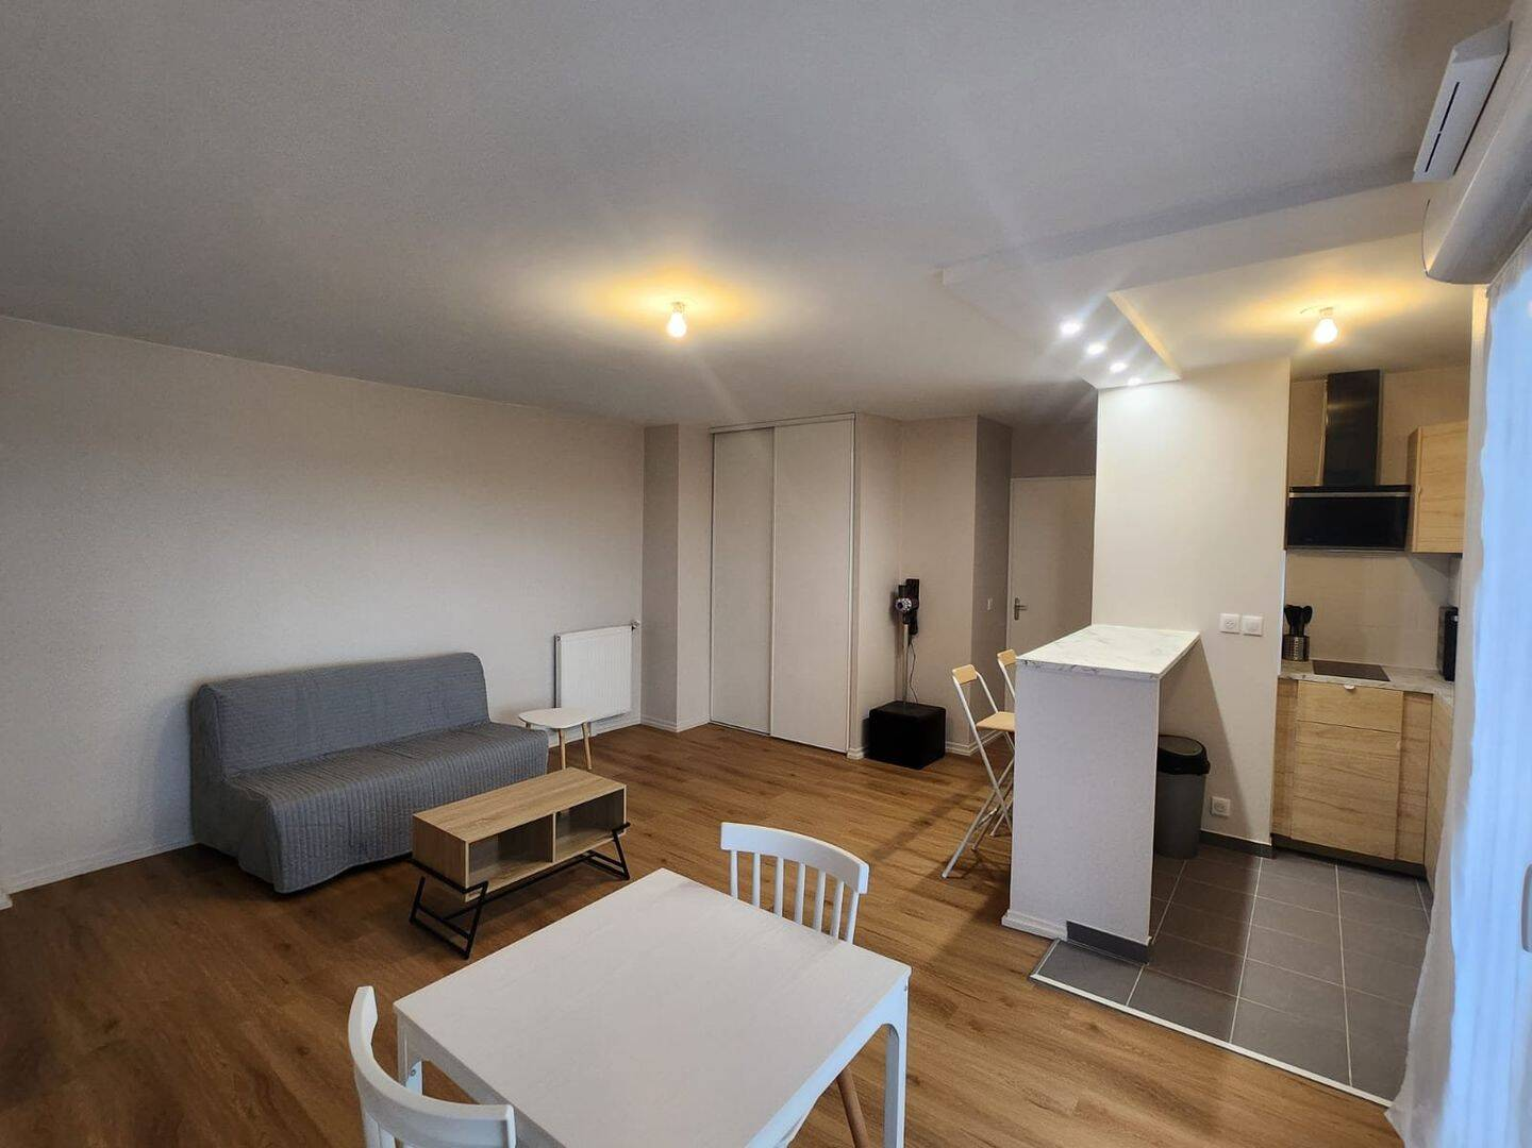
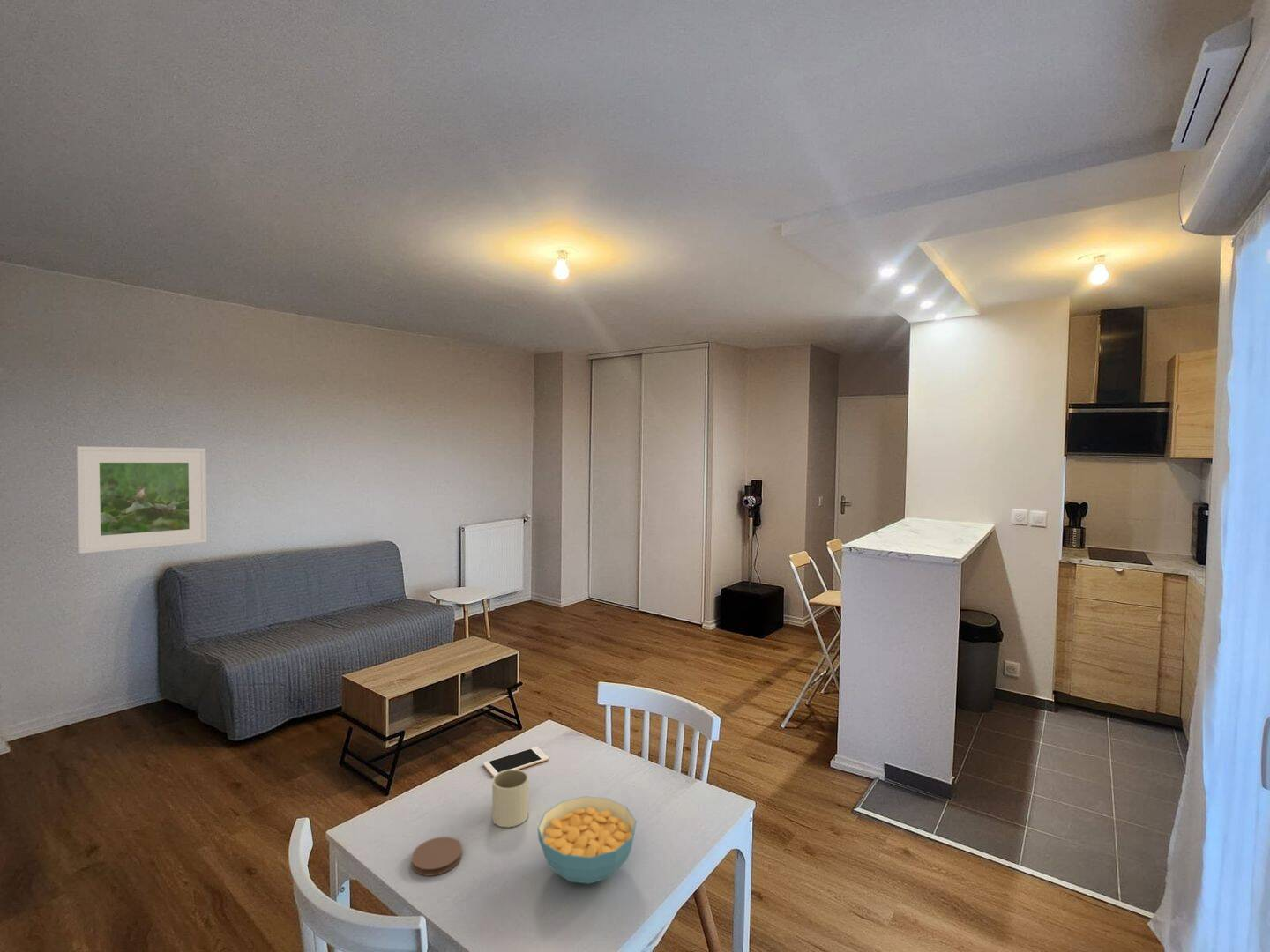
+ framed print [76,445,208,554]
+ cereal bowl [536,795,637,885]
+ mug [491,770,529,828]
+ coaster [410,837,463,877]
+ cell phone [482,746,549,777]
